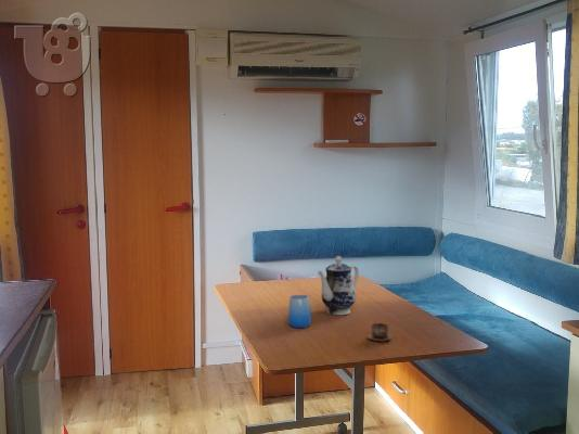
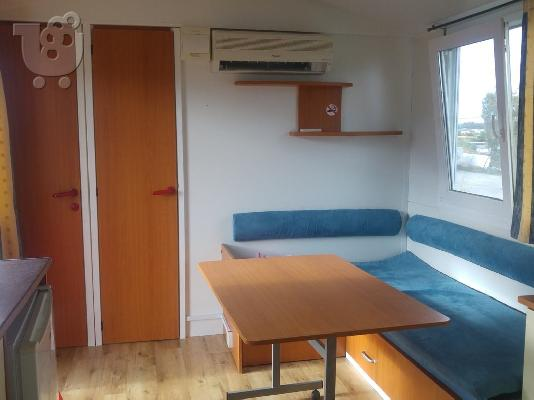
- teapot [317,255,360,316]
- cup [366,322,393,342]
- cup [287,294,312,329]
